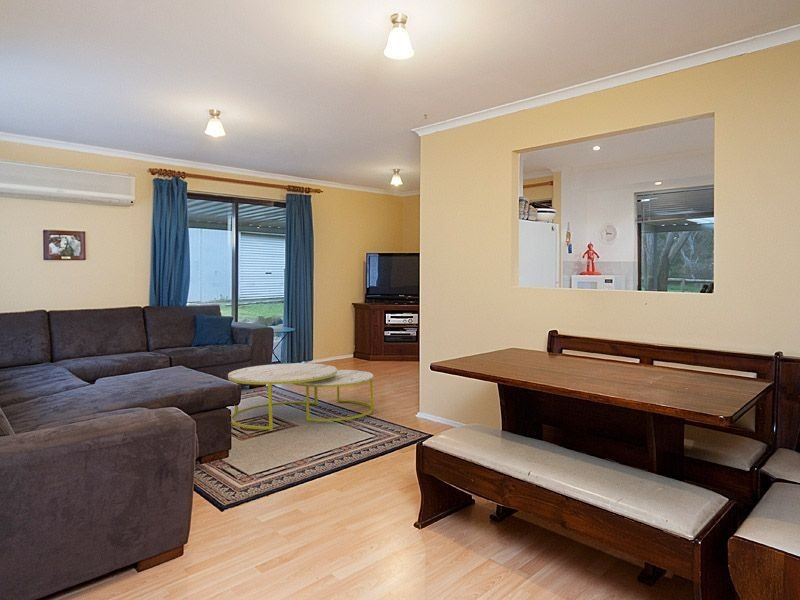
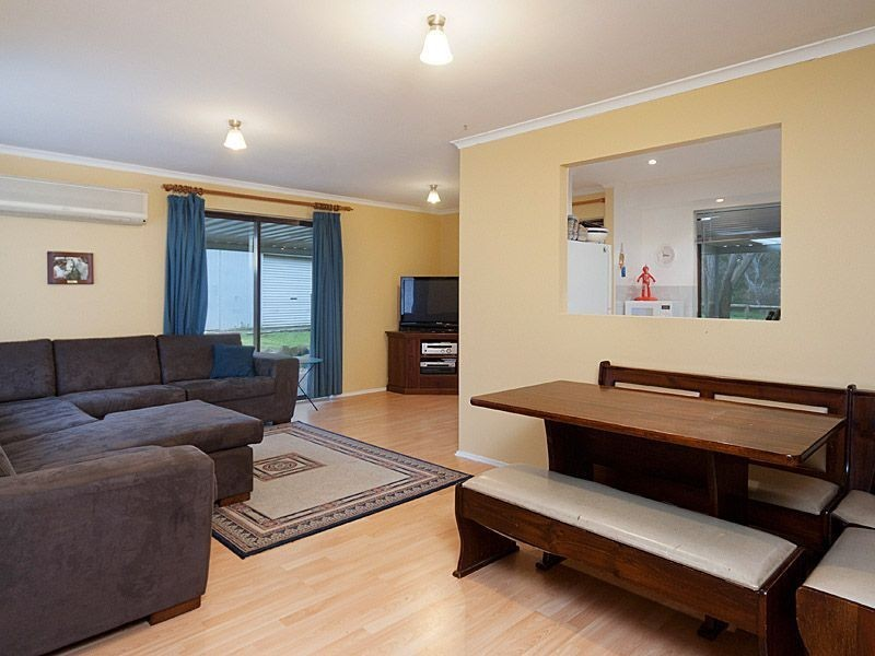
- coffee table [227,362,375,432]
